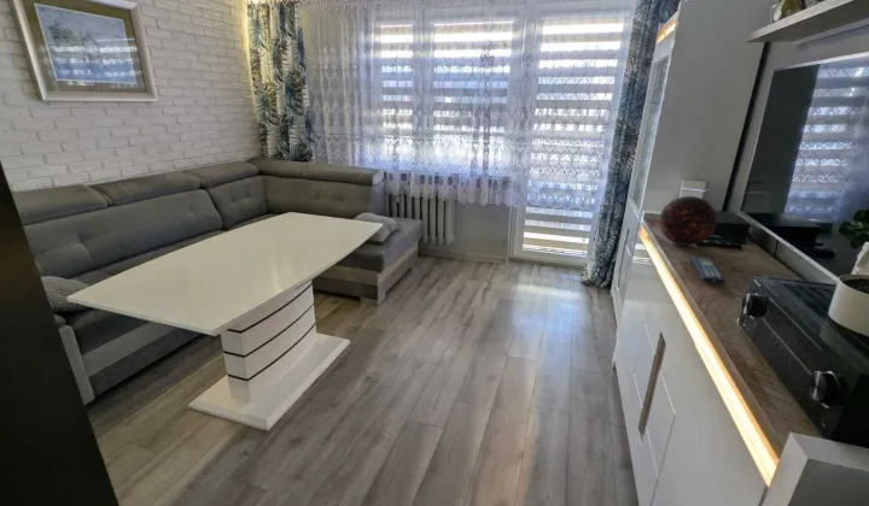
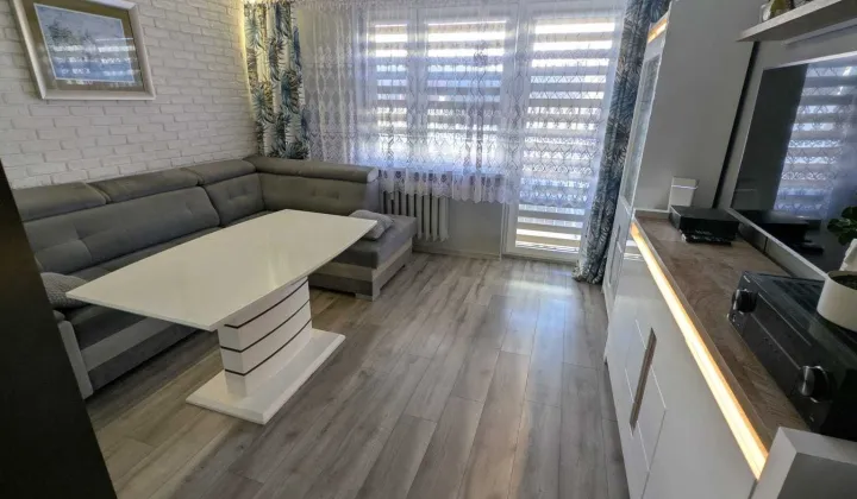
- remote control [689,255,727,284]
- decorative orb [658,195,718,247]
